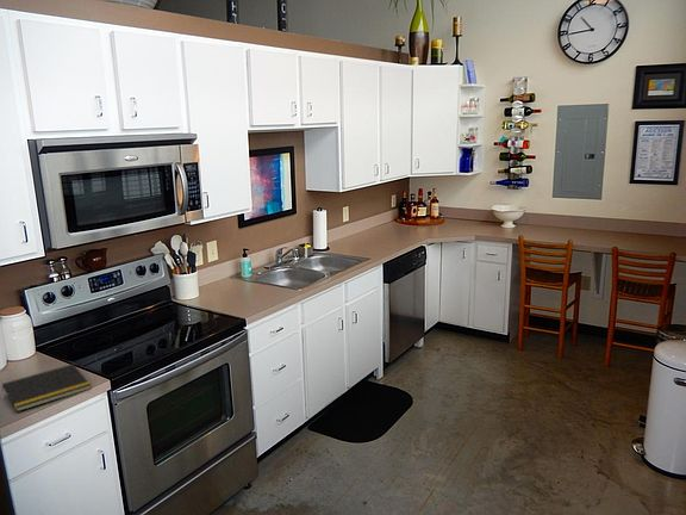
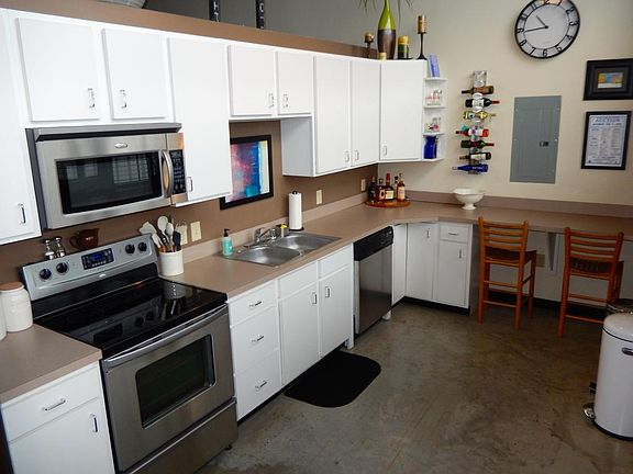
- notepad [1,362,92,412]
